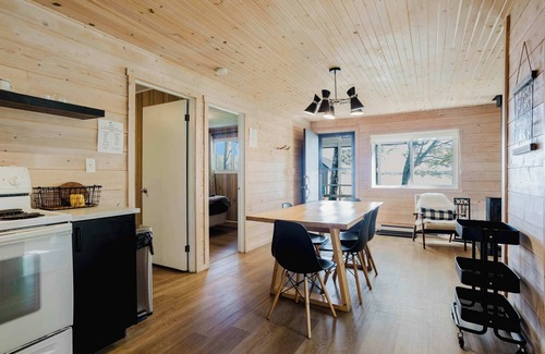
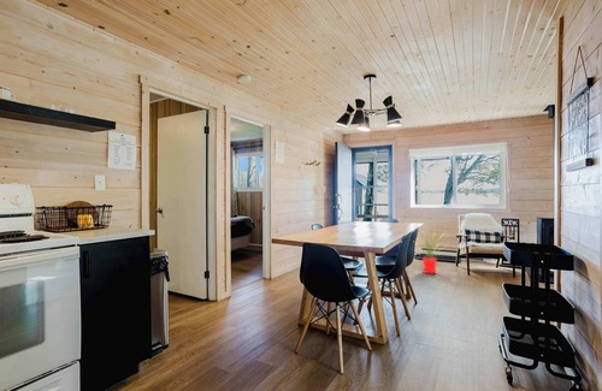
+ house plant [414,227,449,276]
